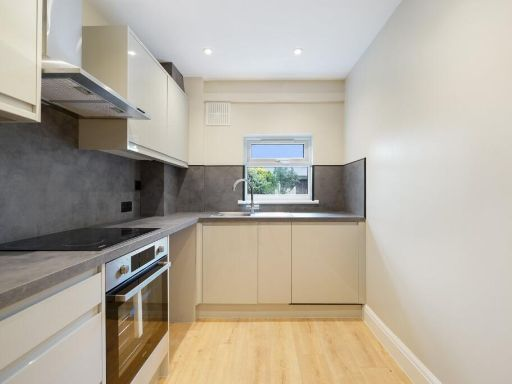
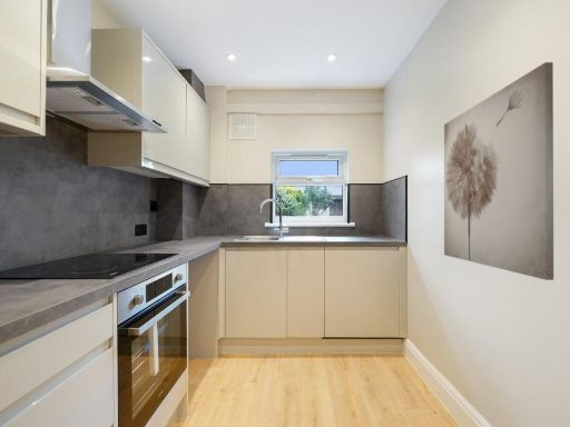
+ wall art [443,61,554,281]
